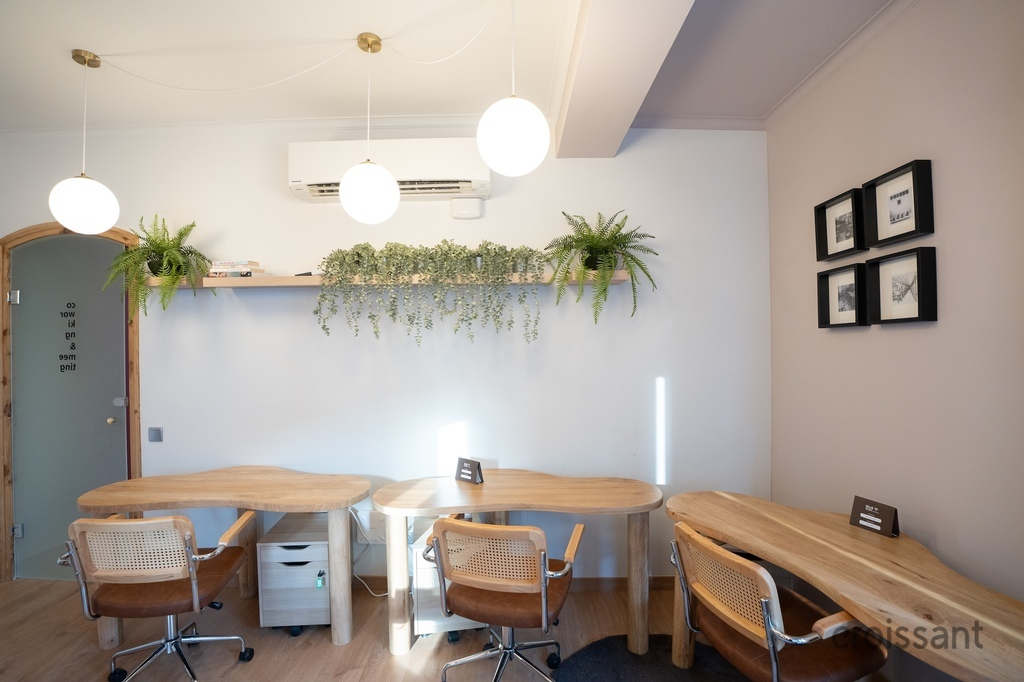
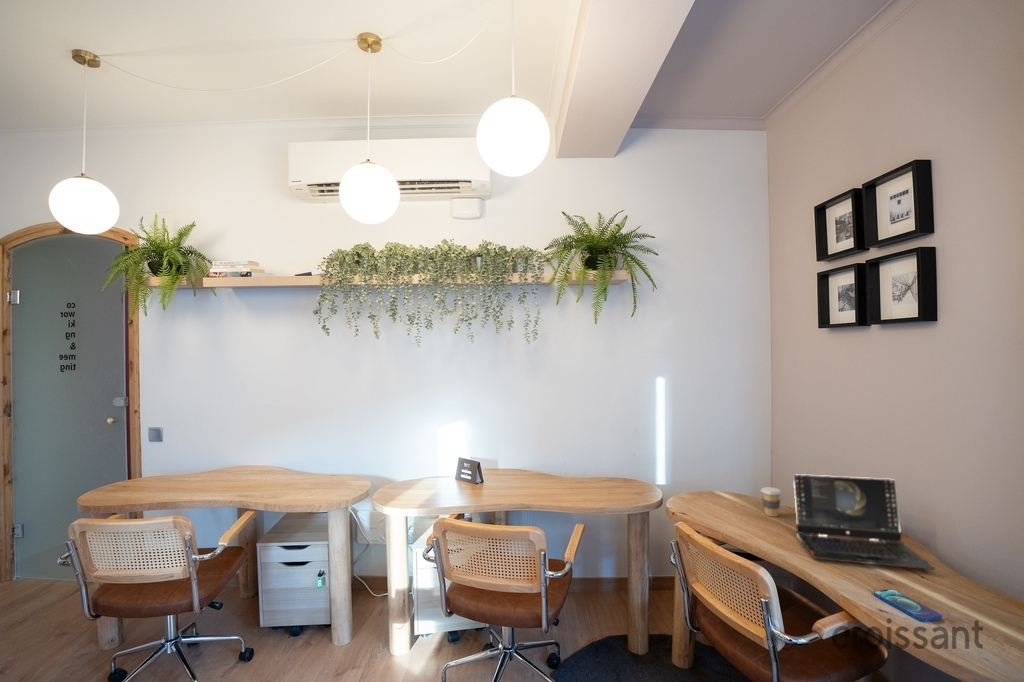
+ laptop computer [792,473,936,571]
+ smartphone [873,588,943,622]
+ coffee cup [760,486,783,518]
